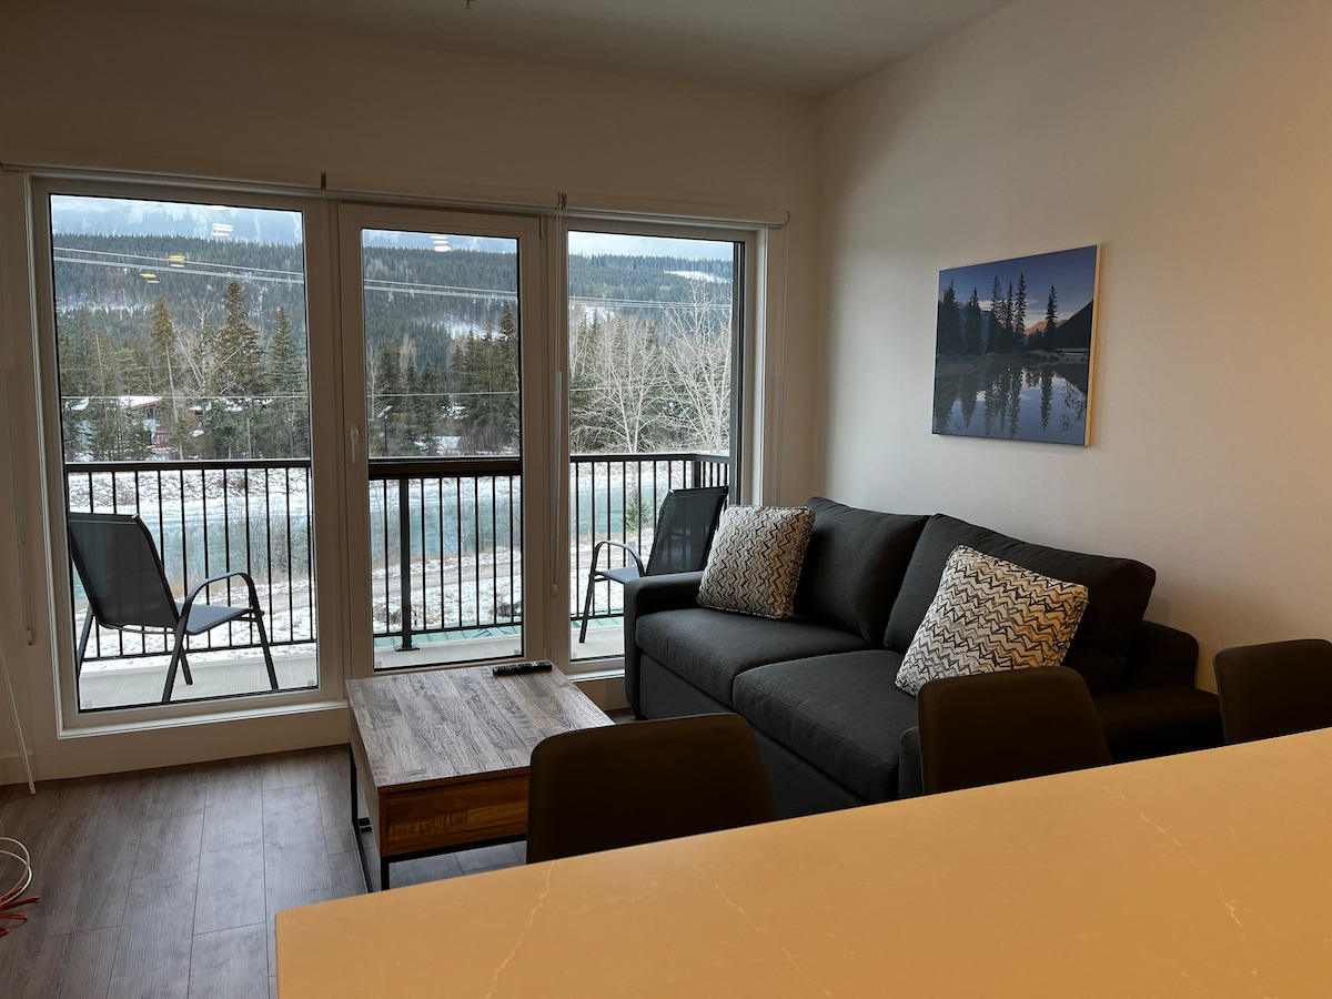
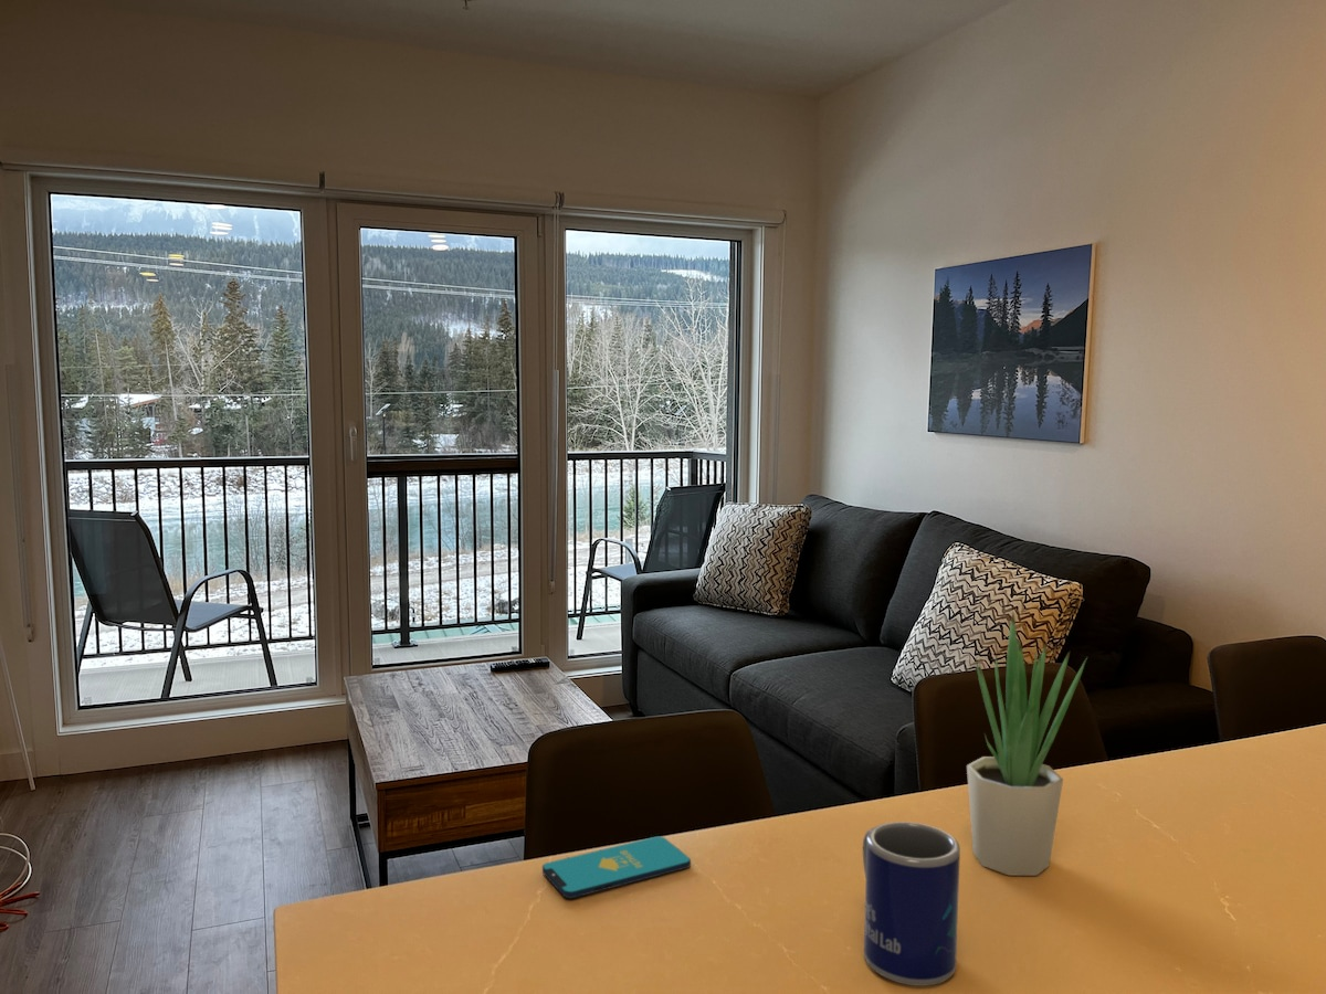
+ smartphone [541,835,692,899]
+ potted plant [966,612,1088,877]
+ mug [862,821,961,987]
